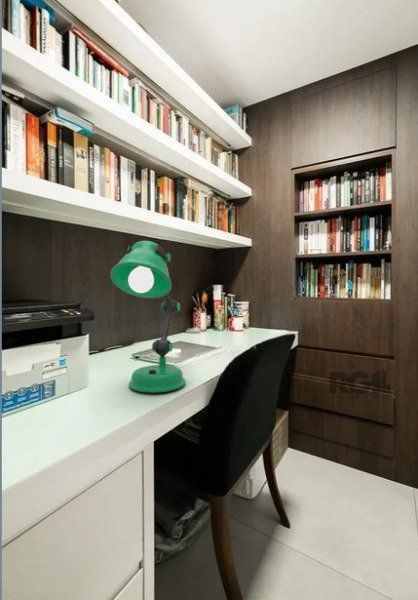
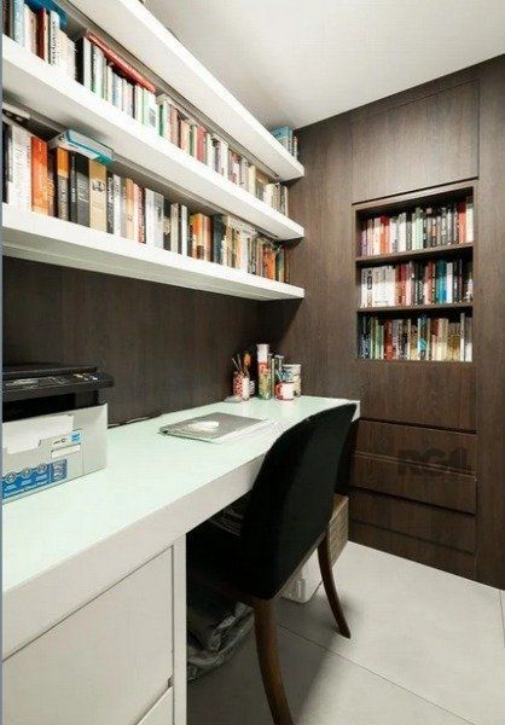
- desk lamp [110,240,187,394]
